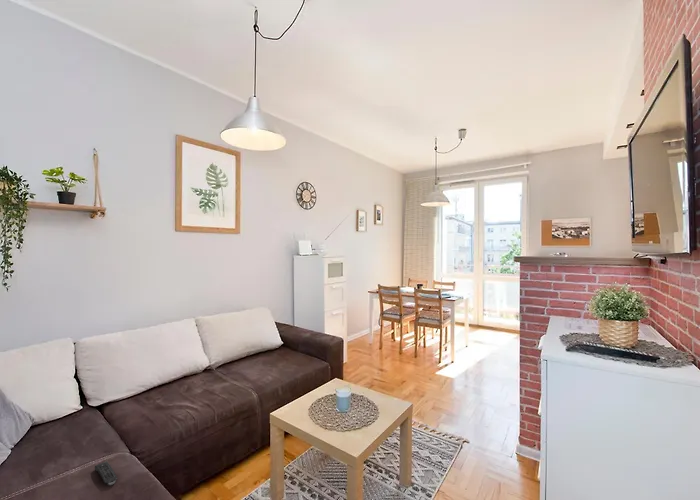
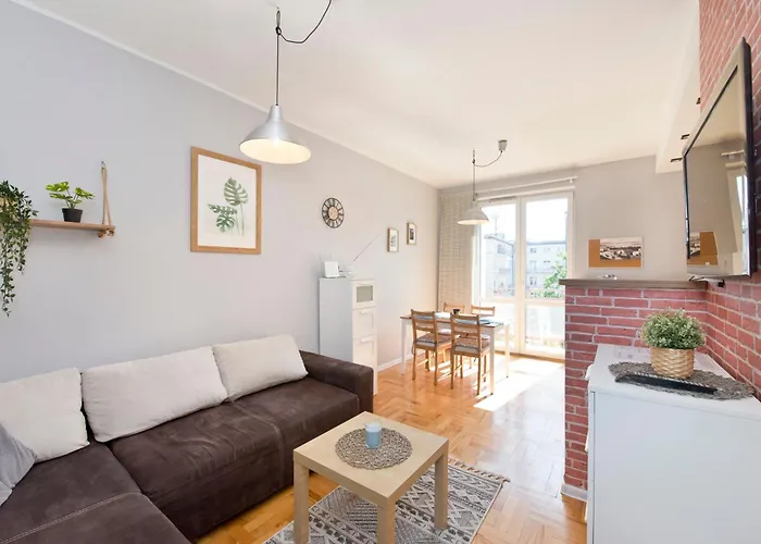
- remote control [94,460,118,486]
